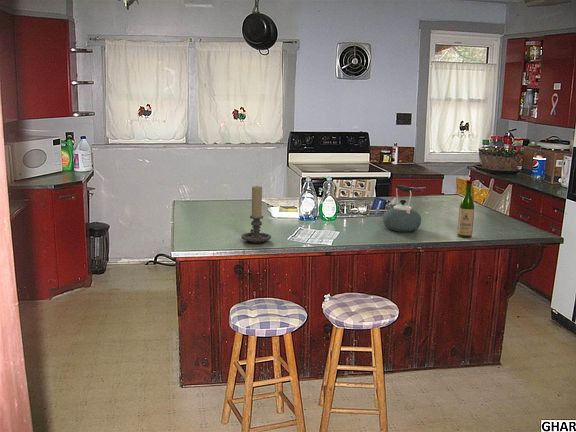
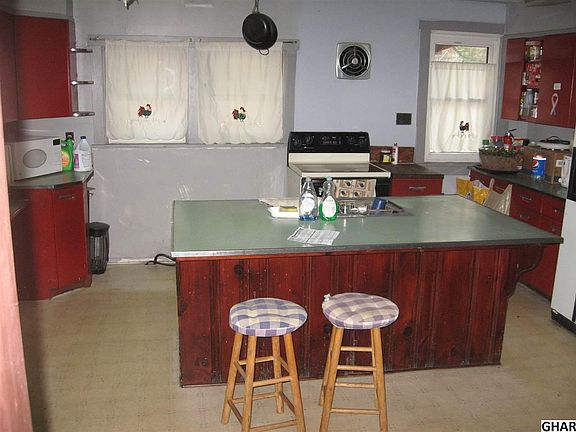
- candle holder [241,185,272,244]
- kettle [382,184,422,233]
- wine bottle [456,179,475,238]
